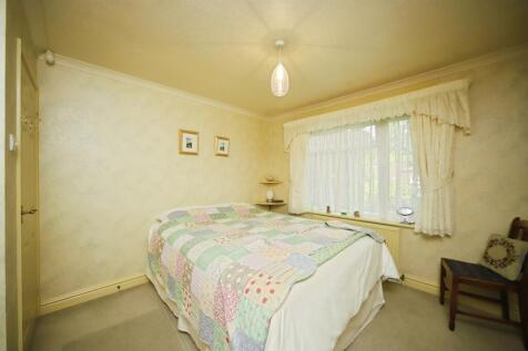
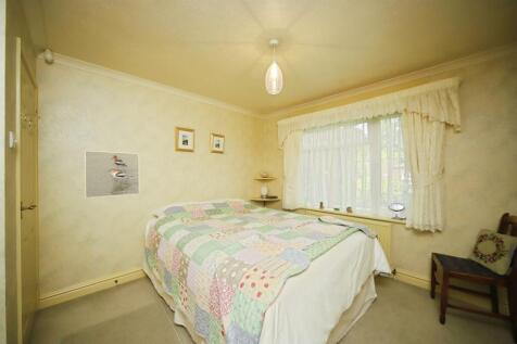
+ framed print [84,150,140,199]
